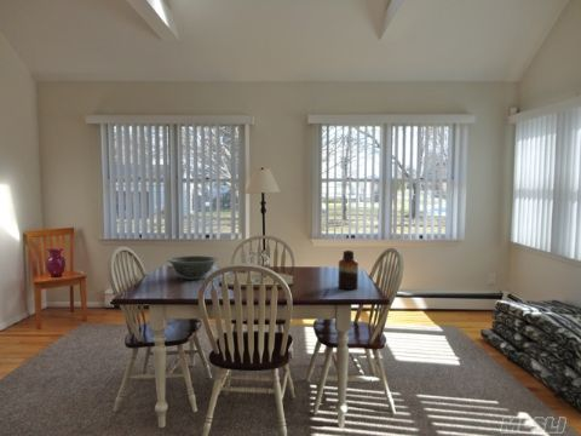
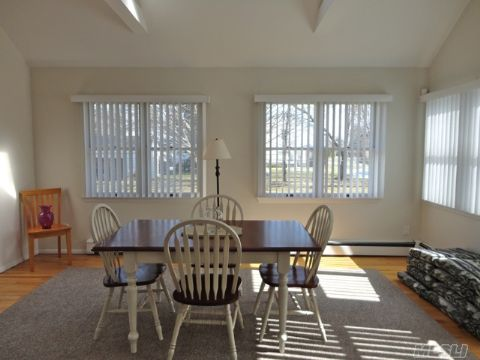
- vase [338,249,359,291]
- decorative bowl [166,254,219,281]
